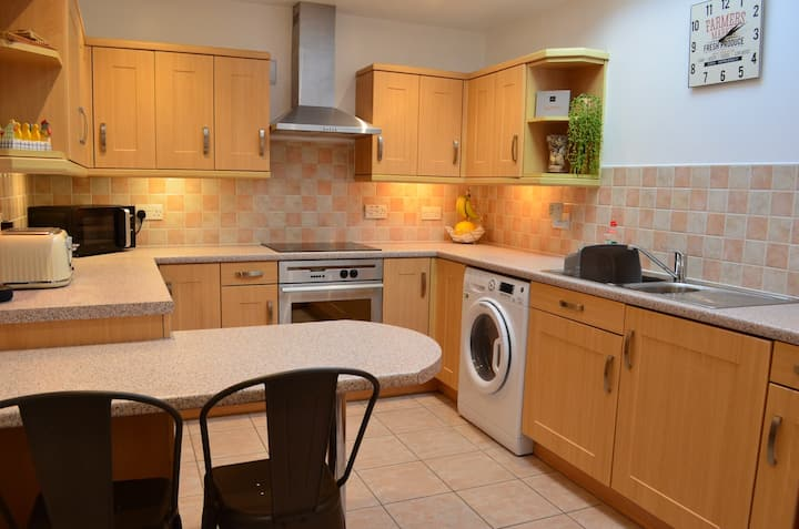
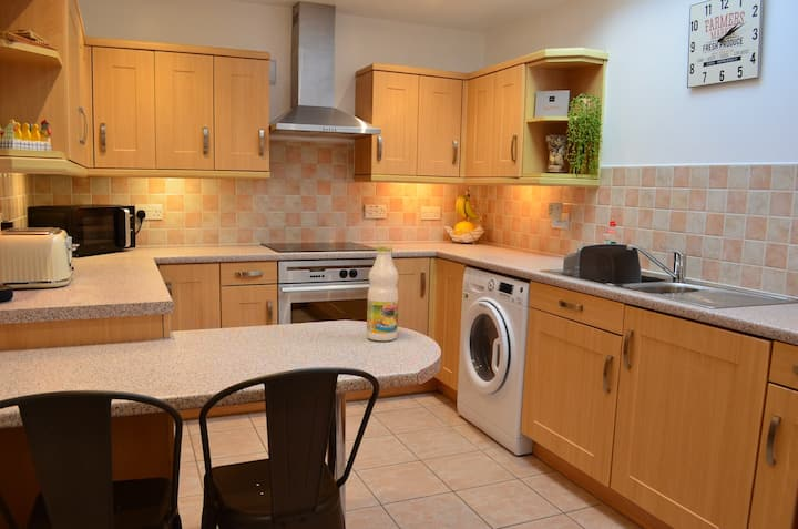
+ bottle [366,245,400,342]
